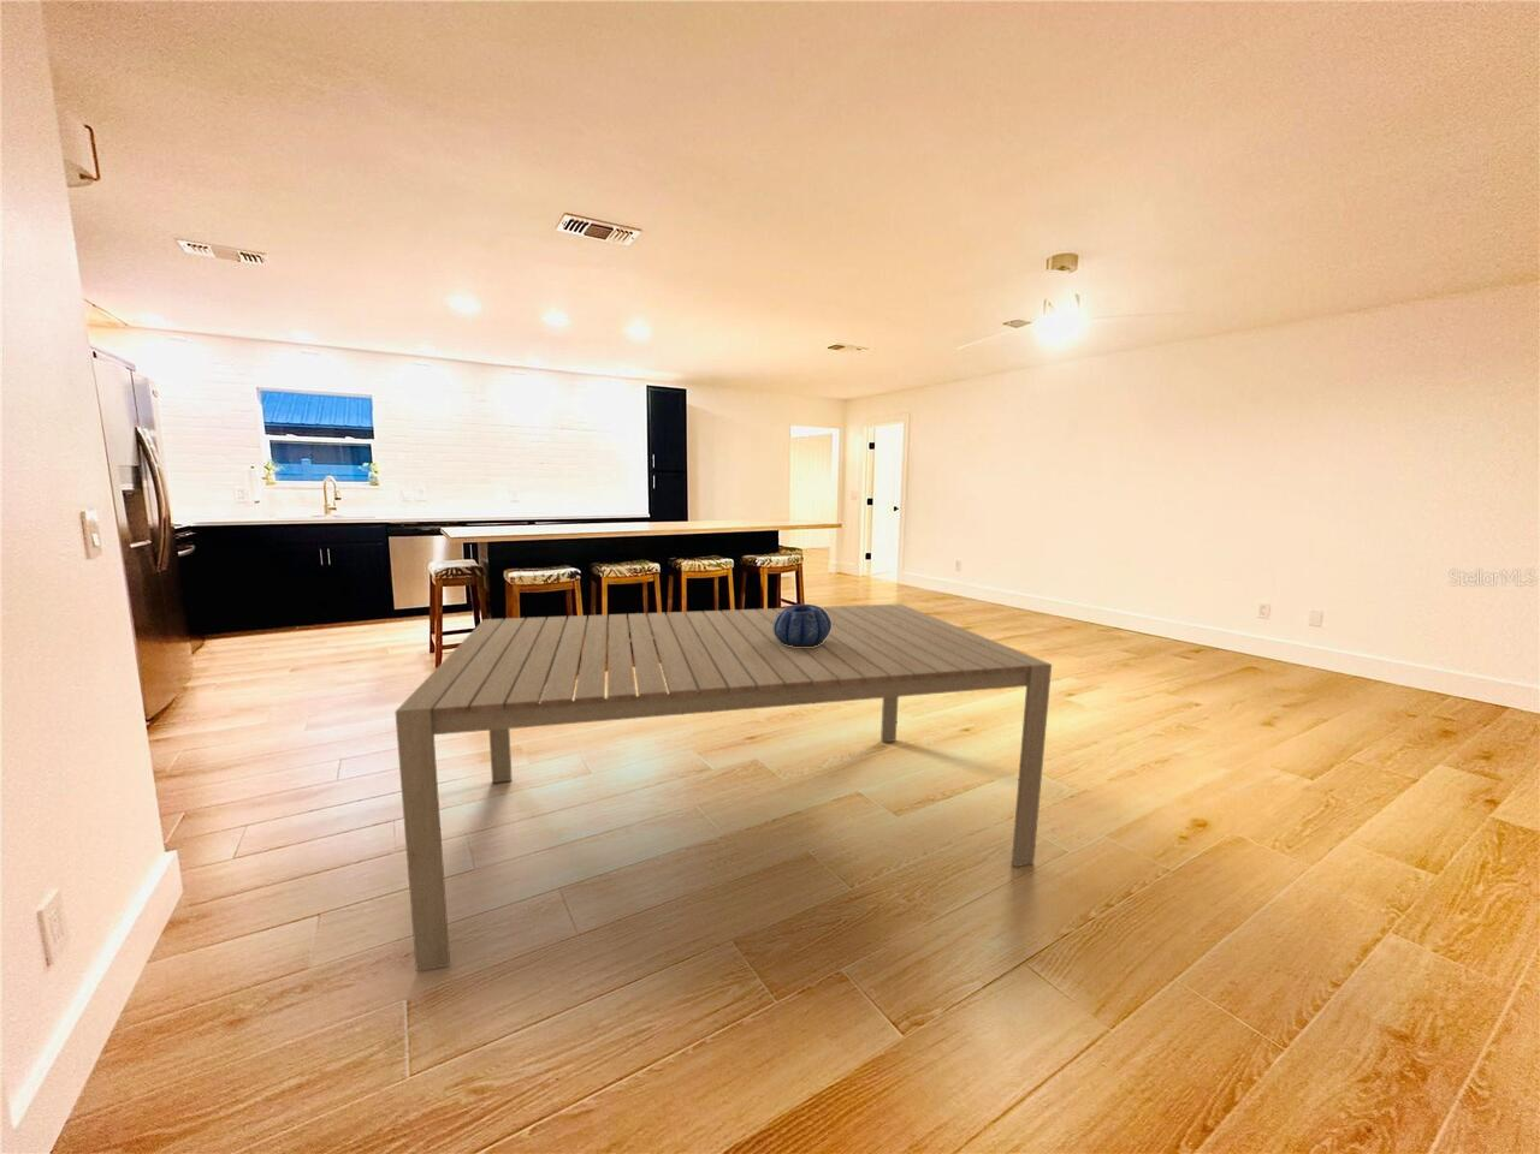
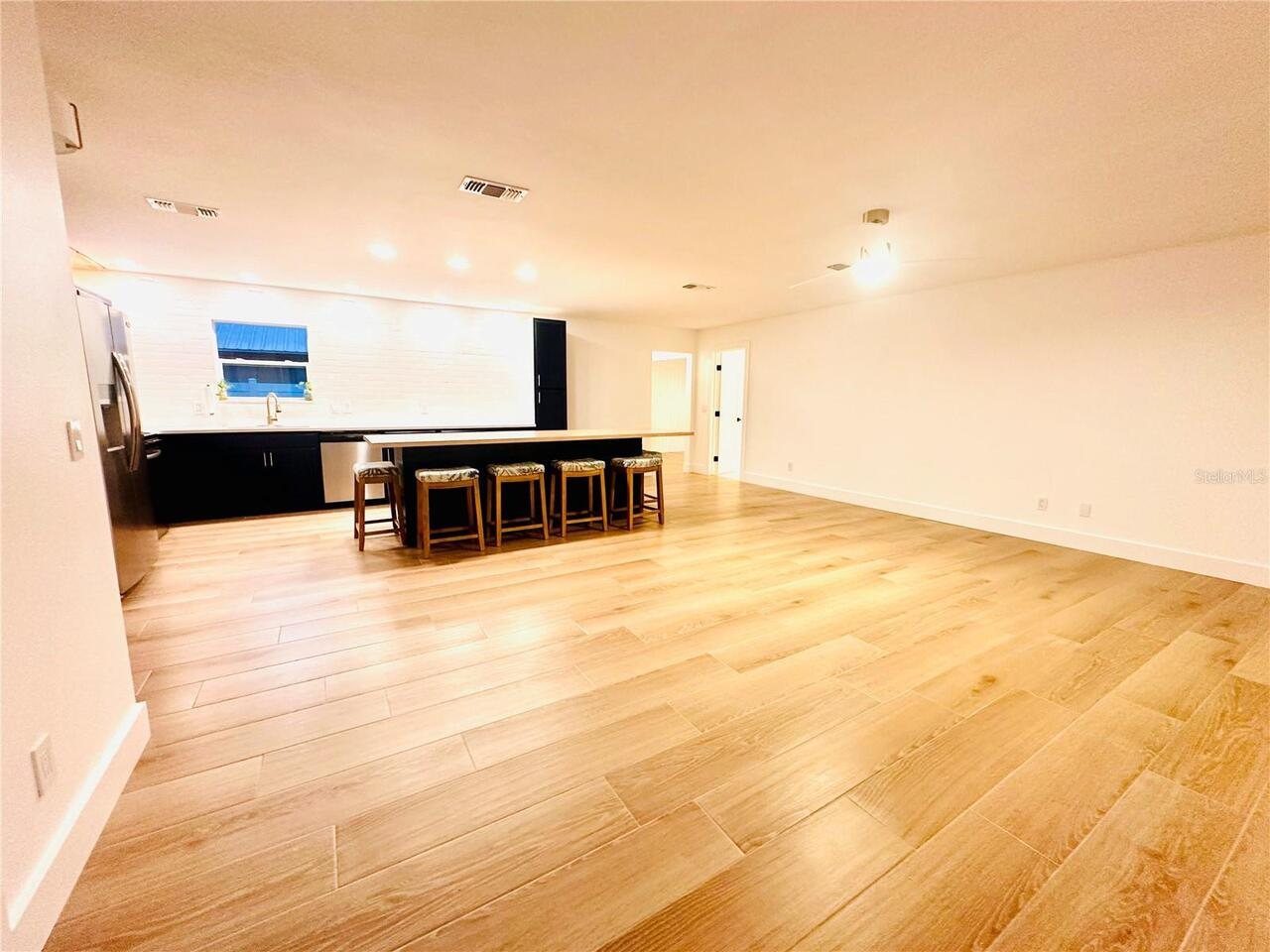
- dining table [394,602,1053,972]
- decorative bowl [774,604,832,647]
